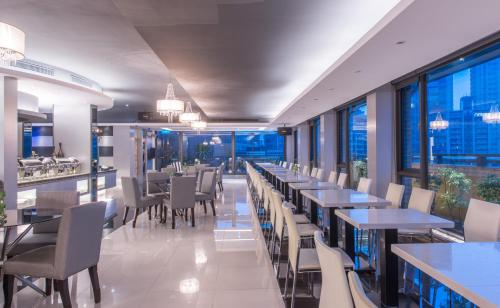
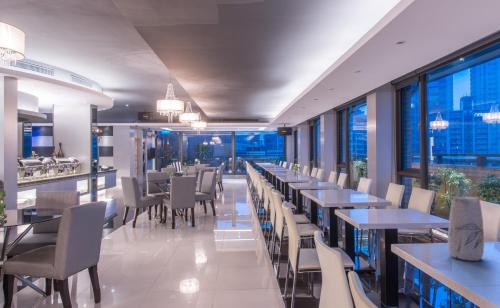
+ vase [446,195,485,262]
